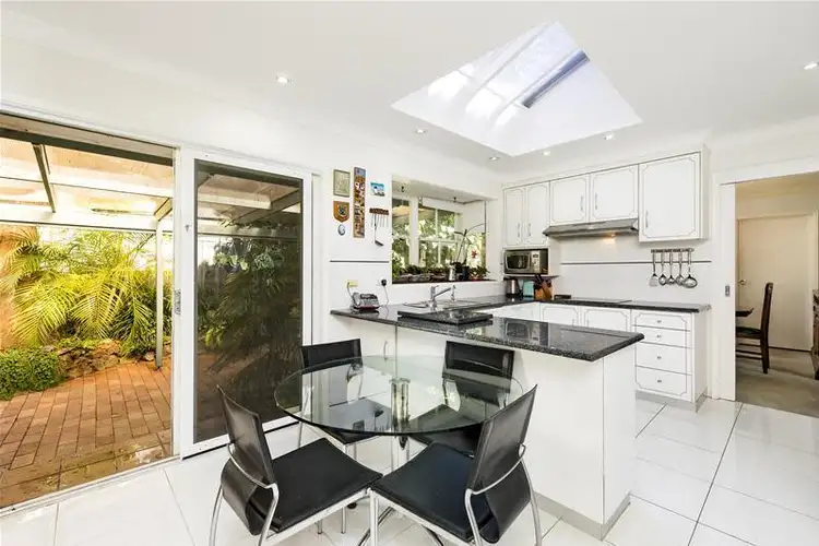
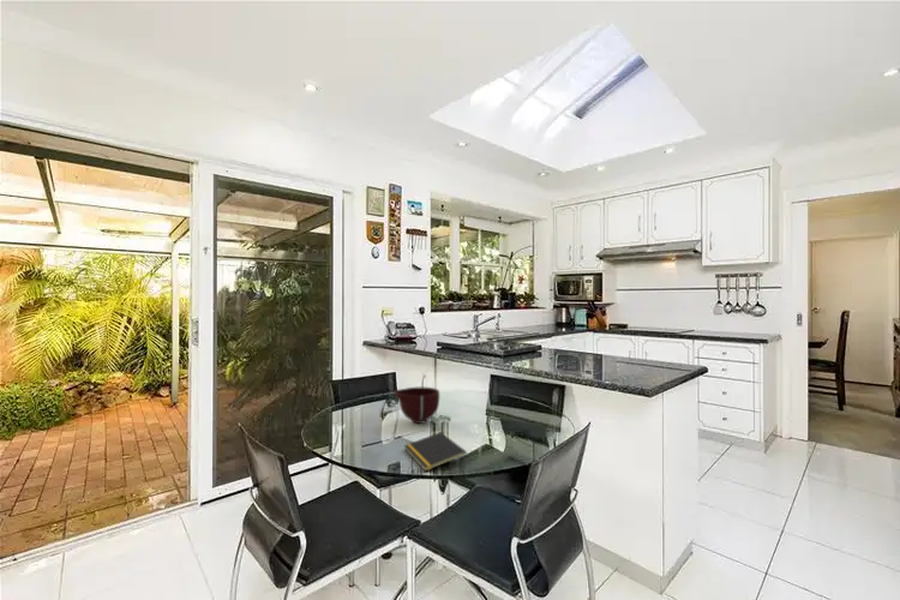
+ bowl [392,386,440,425]
+ notepad [403,431,468,473]
